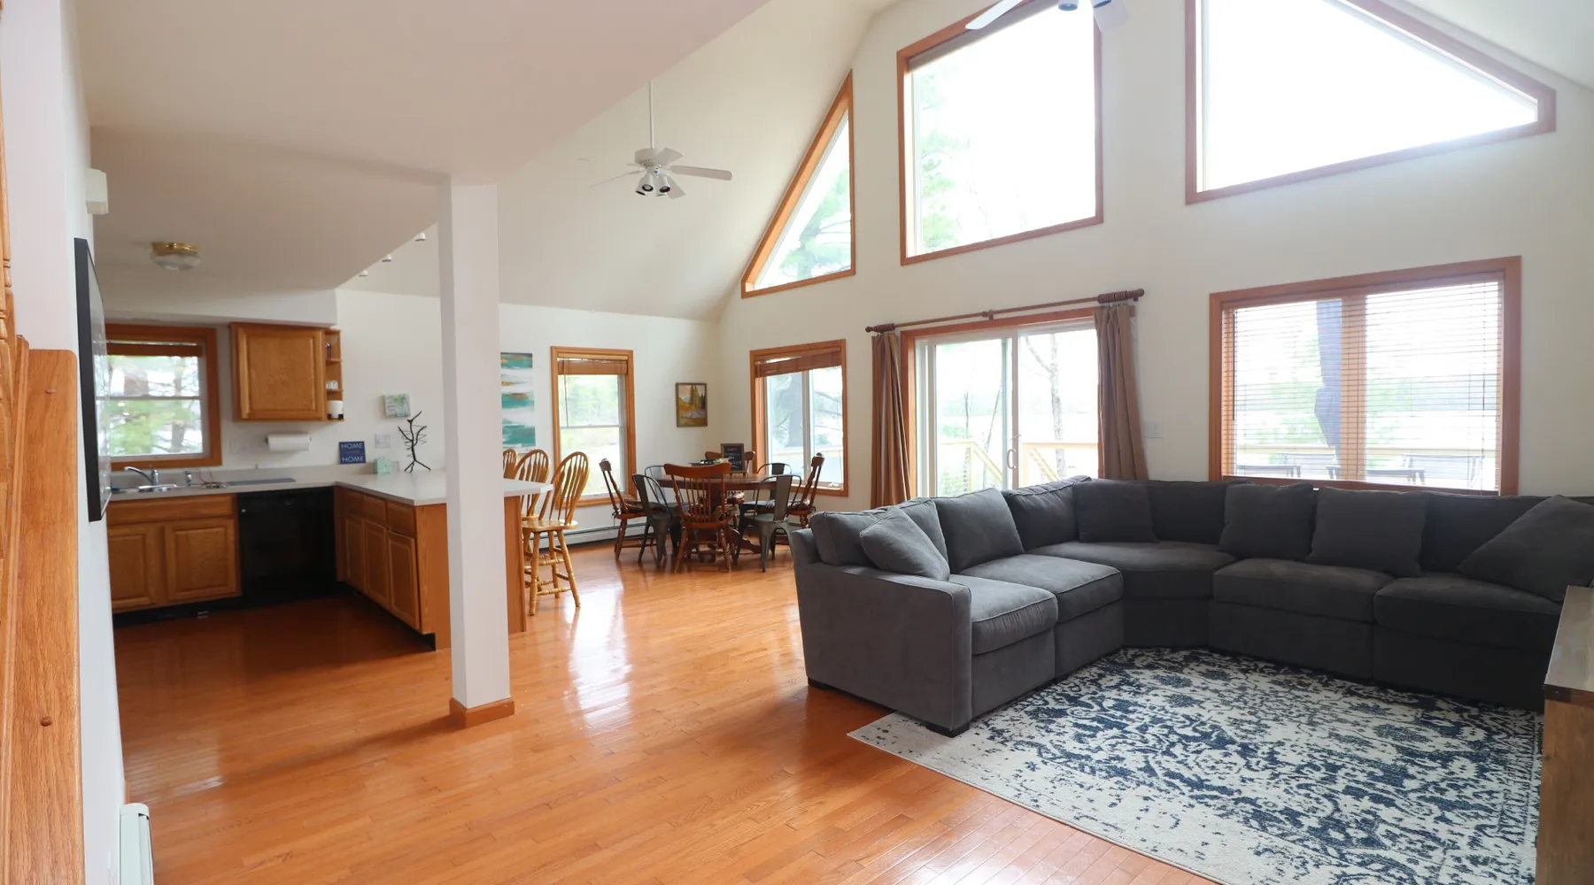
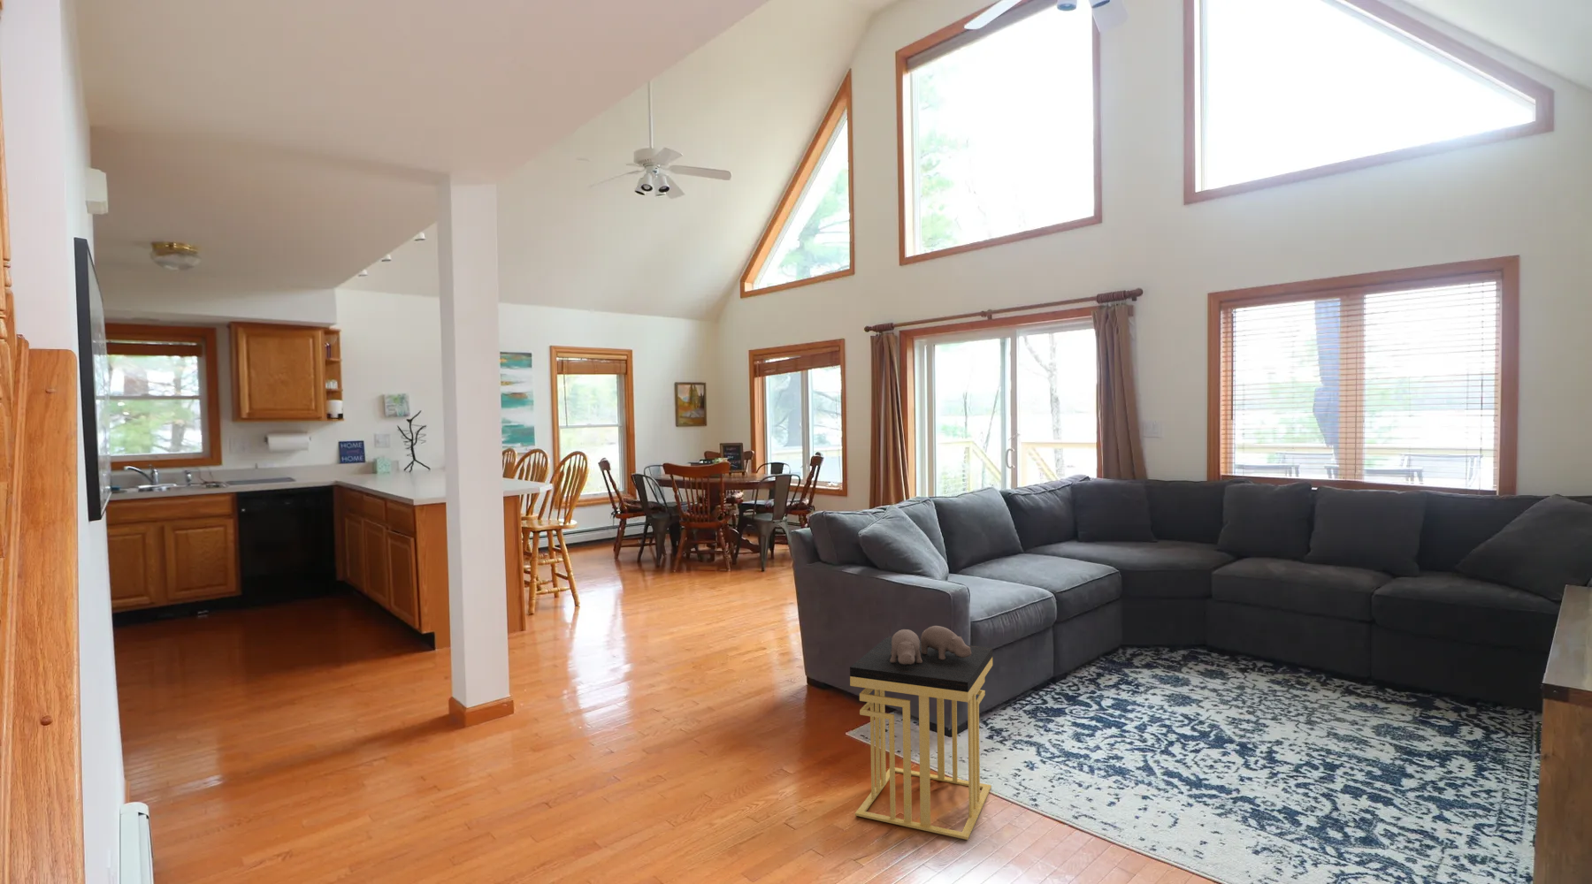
+ side table [849,625,993,840]
